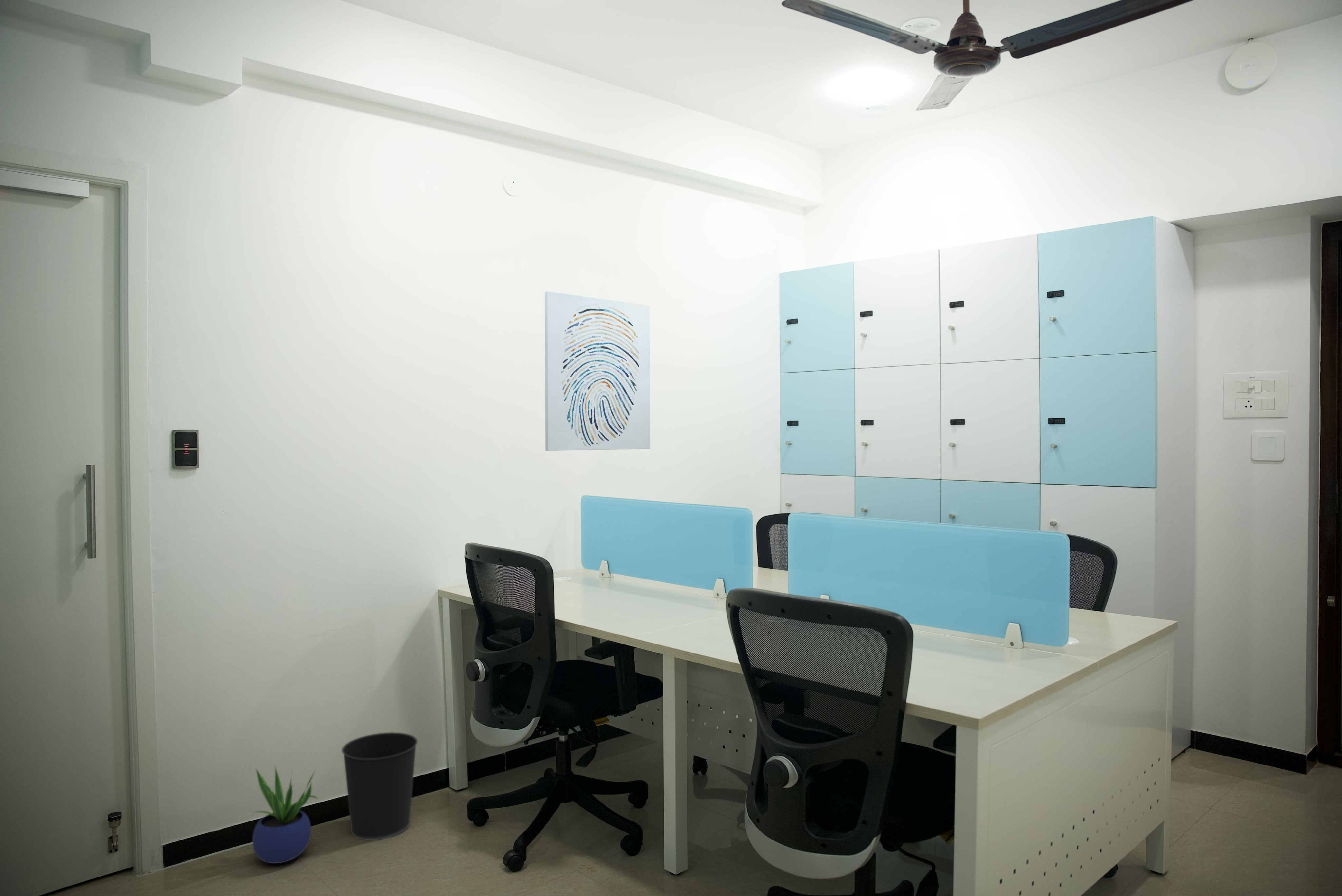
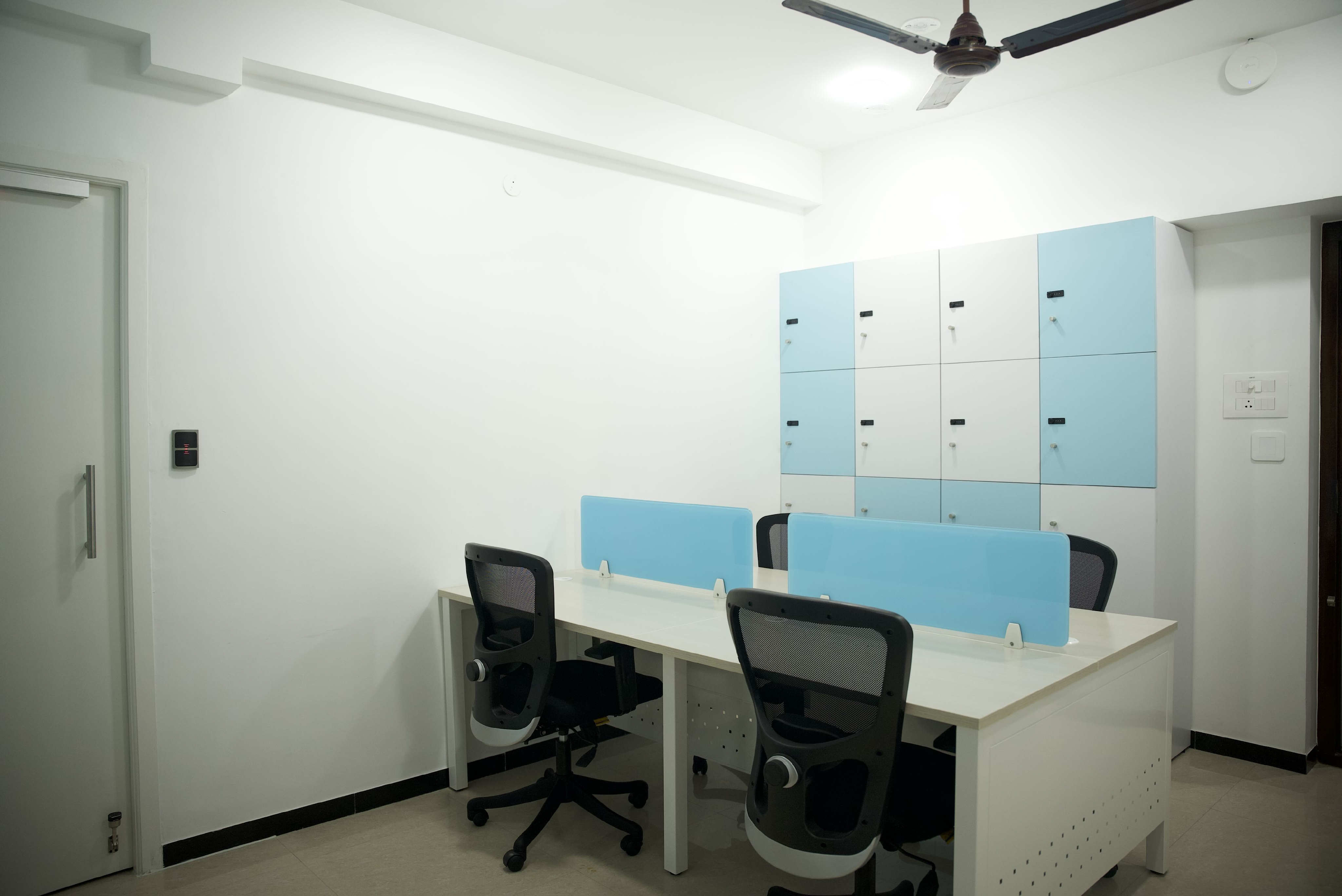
- potted plant [252,762,319,864]
- wastebasket [341,732,418,841]
- wall art [545,291,650,451]
